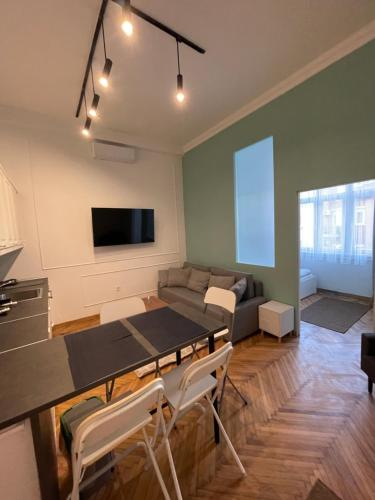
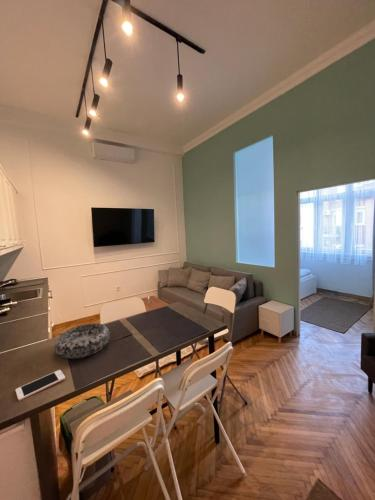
+ cell phone [15,369,66,402]
+ decorative bowl [54,322,111,360]
